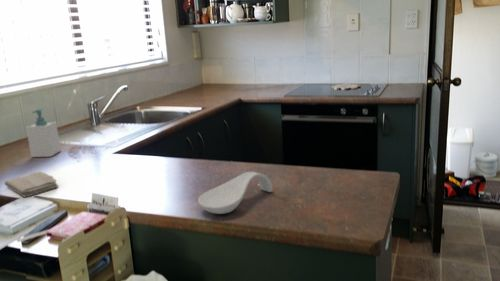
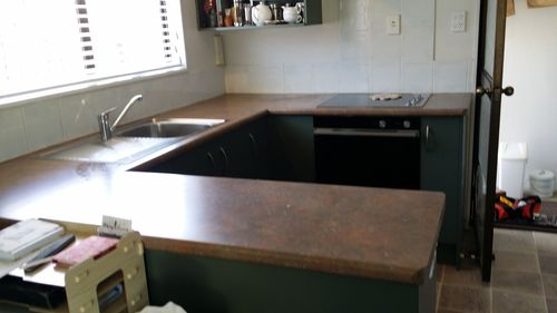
- soap bottle [25,107,62,158]
- spoon rest [197,171,274,215]
- washcloth [4,170,59,199]
